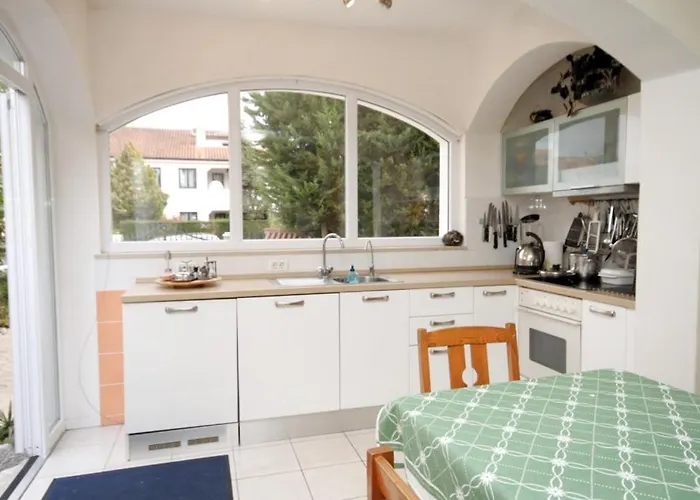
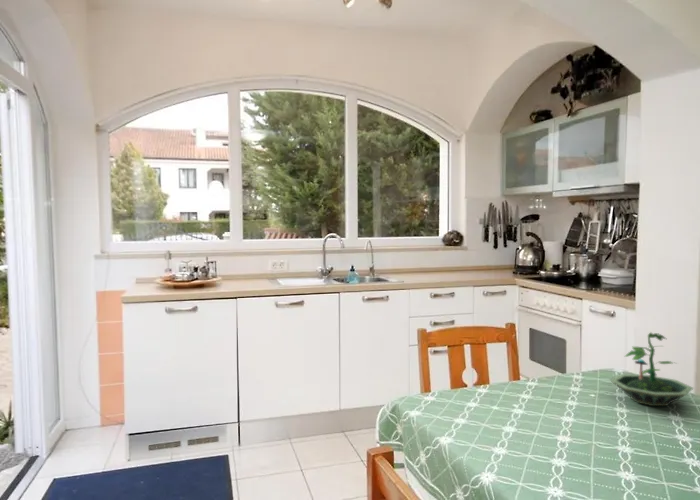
+ terrarium [609,331,695,407]
